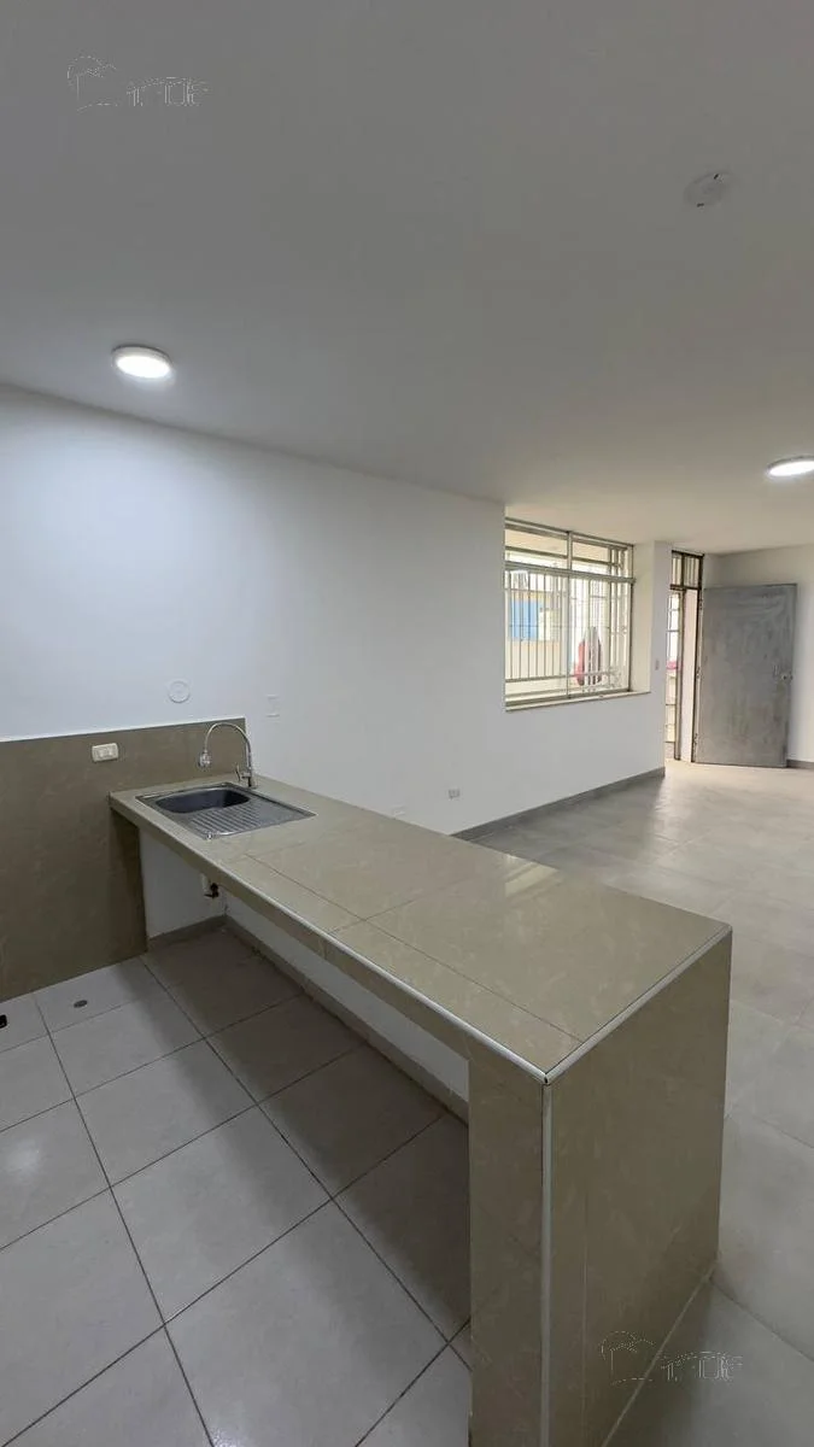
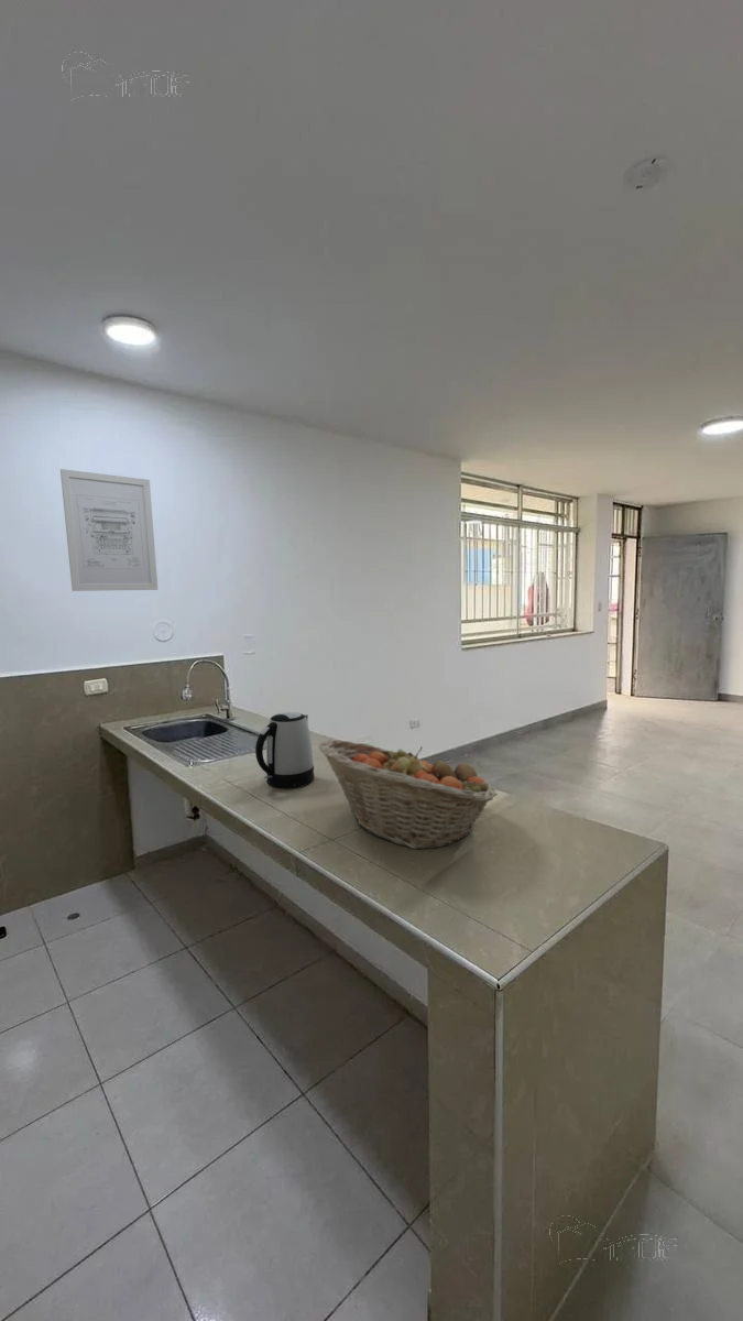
+ kettle [254,711,316,789]
+ wall art [59,468,159,592]
+ fruit basket [318,739,499,850]
